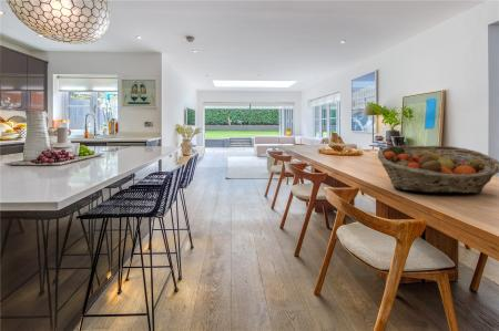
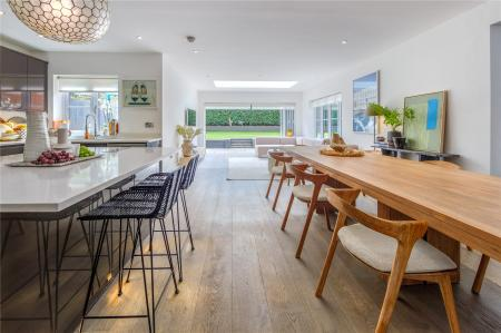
- fruit basket [377,145,499,195]
